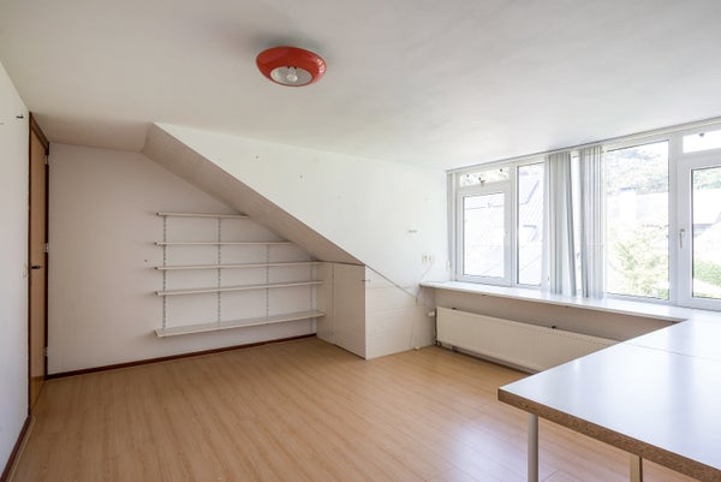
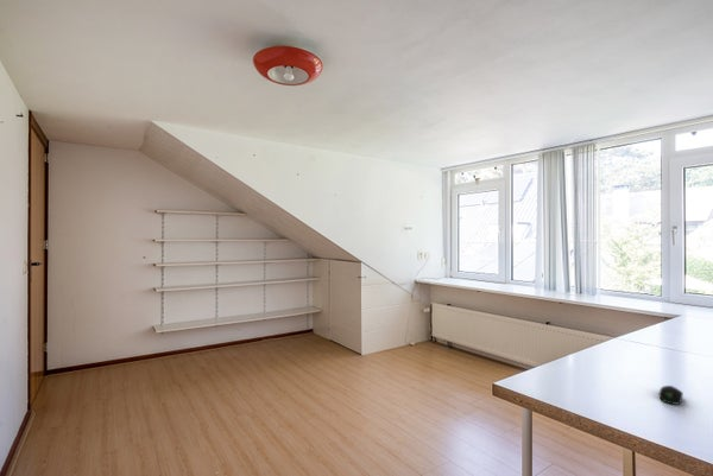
+ computer mouse [657,385,684,406]
